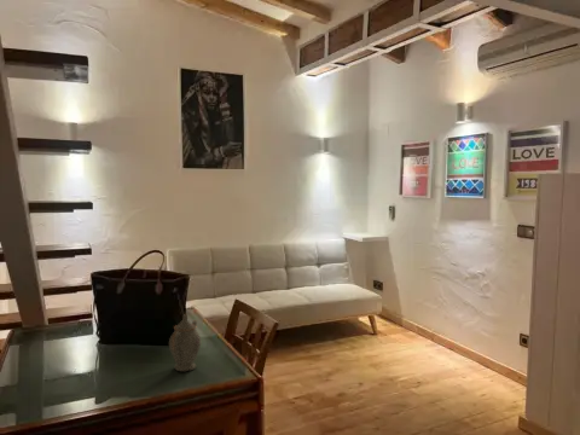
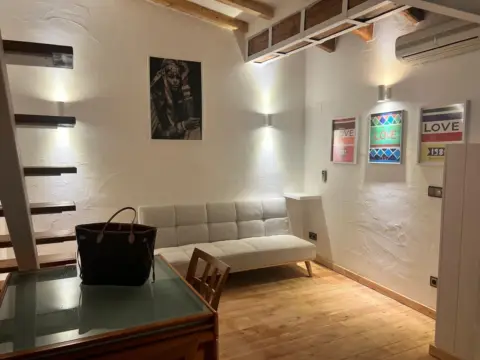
- chinaware [168,313,202,372]
